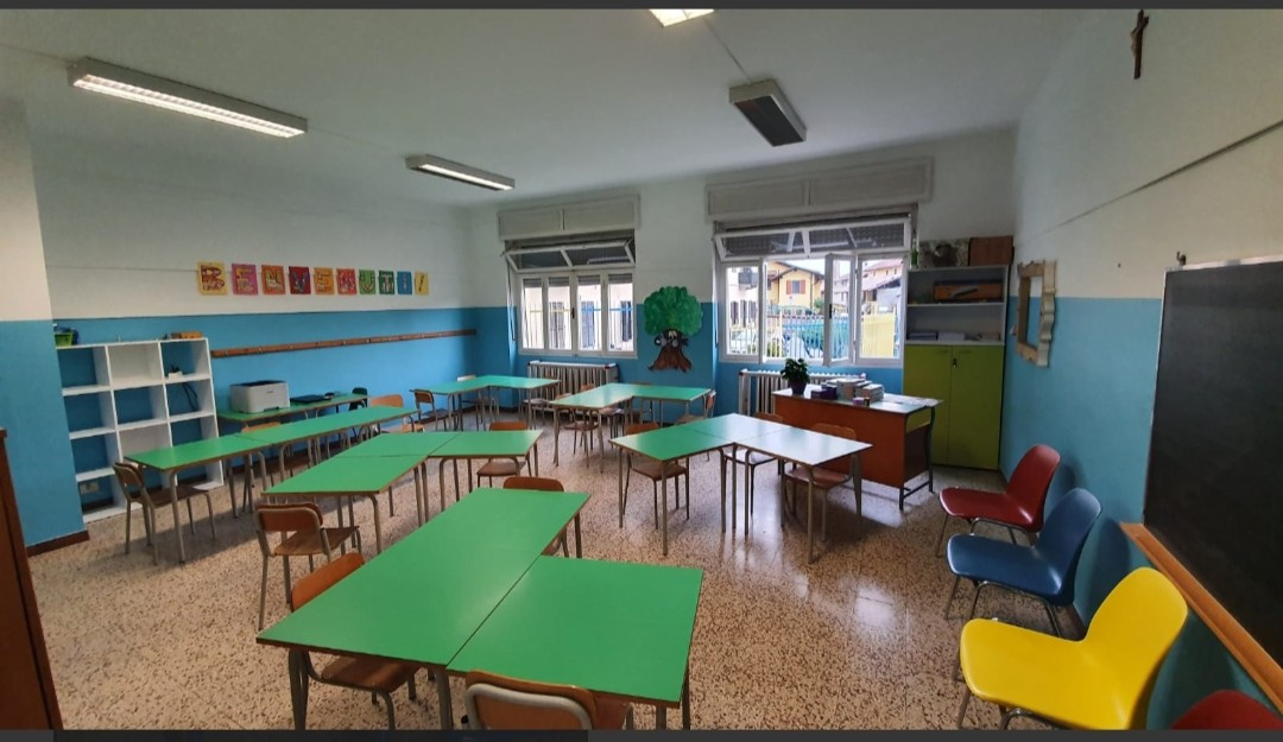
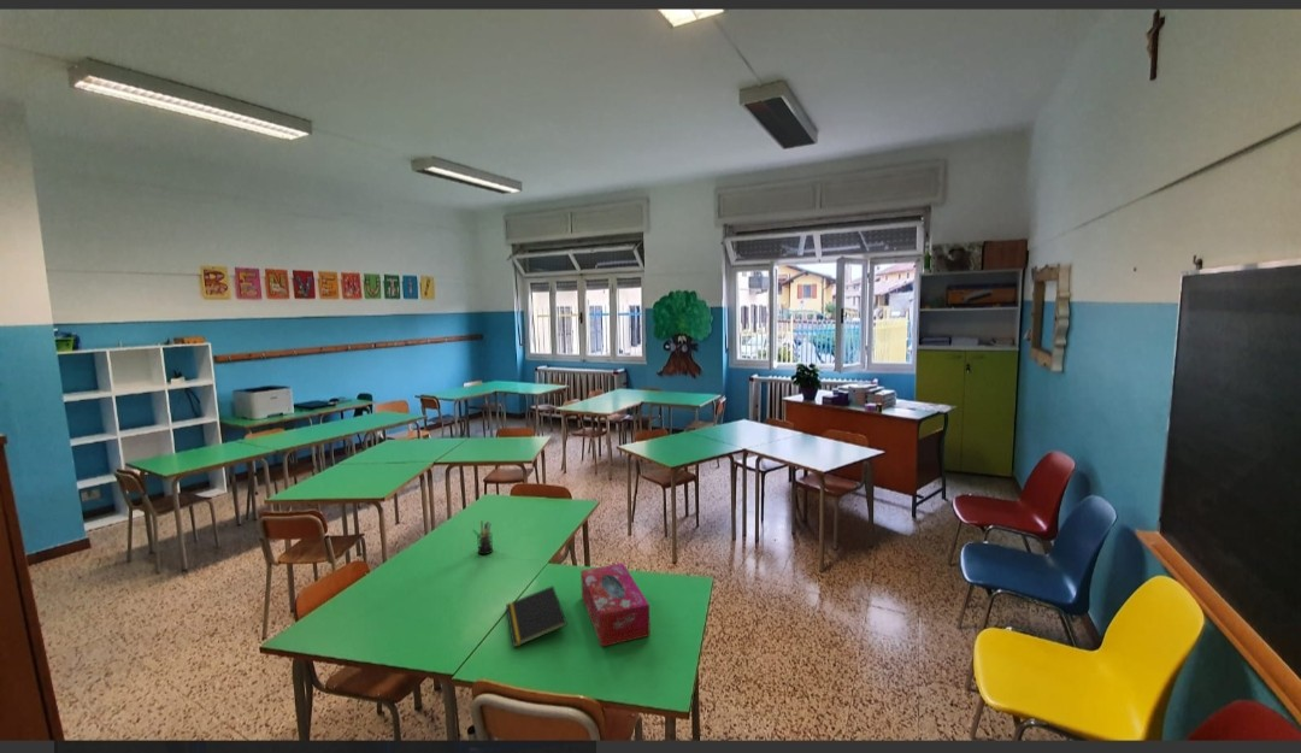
+ tissue box [579,561,652,648]
+ pen holder [471,519,494,555]
+ notepad [505,584,569,649]
